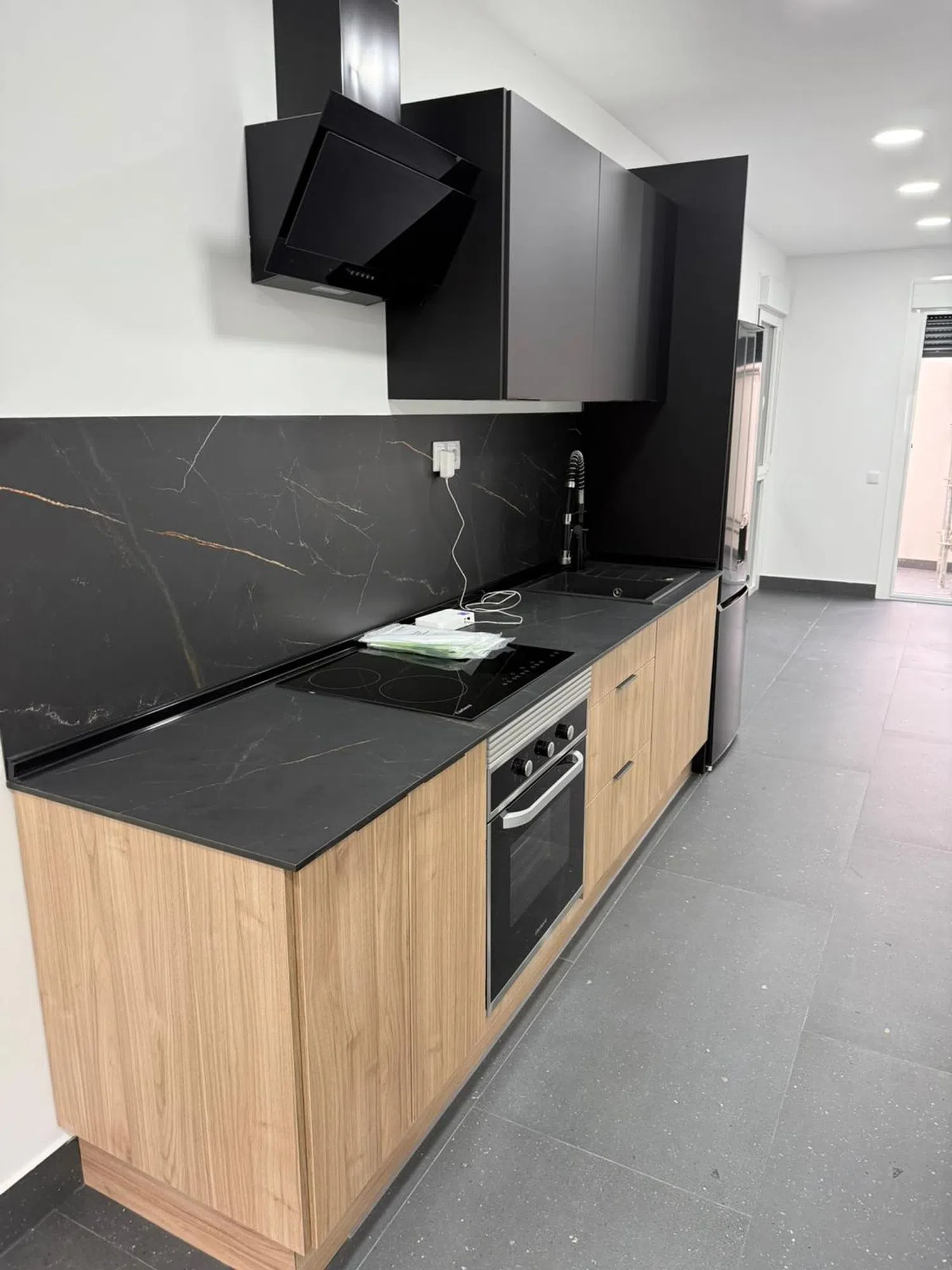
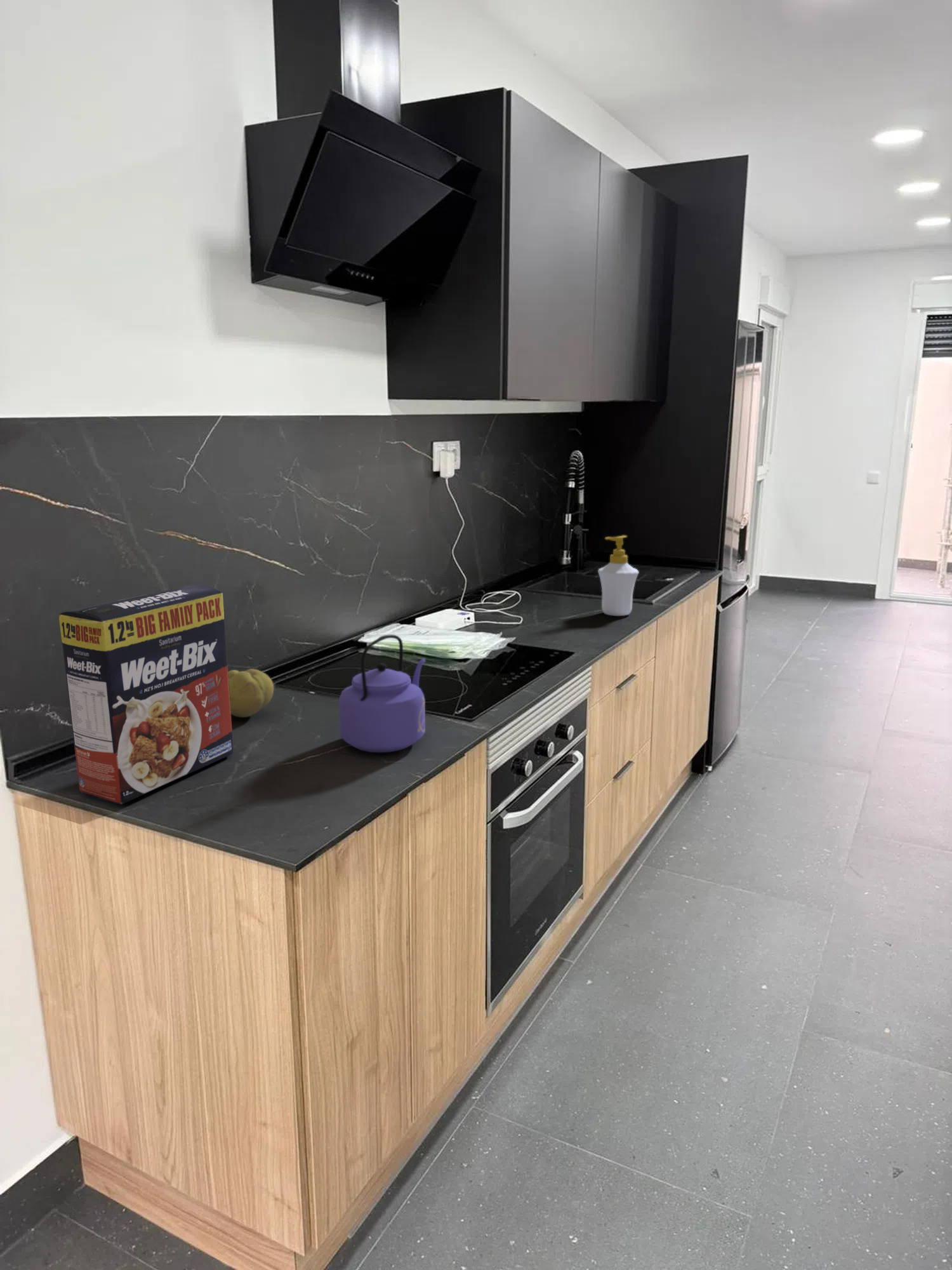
+ cereal box [58,583,234,805]
+ fruit [228,668,274,718]
+ kettle [338,634,426,753]
+ soap bottle [597,535,639,617]
